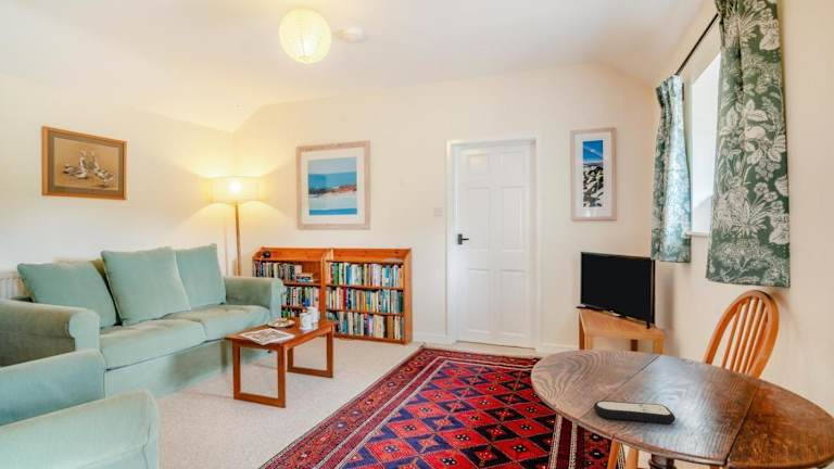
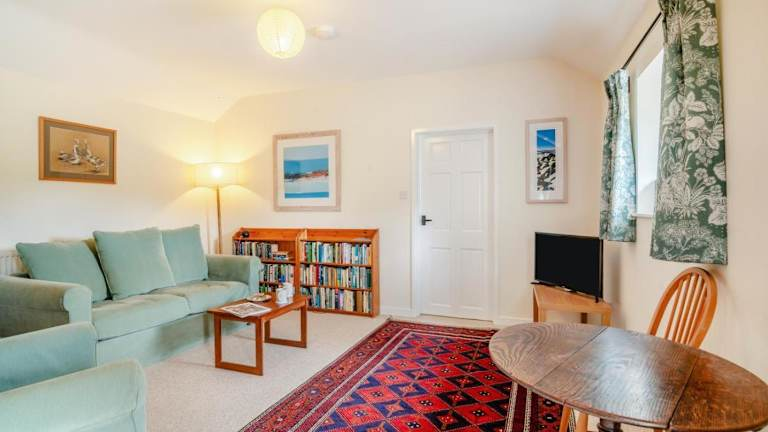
- remote control [592,400,677,424]
